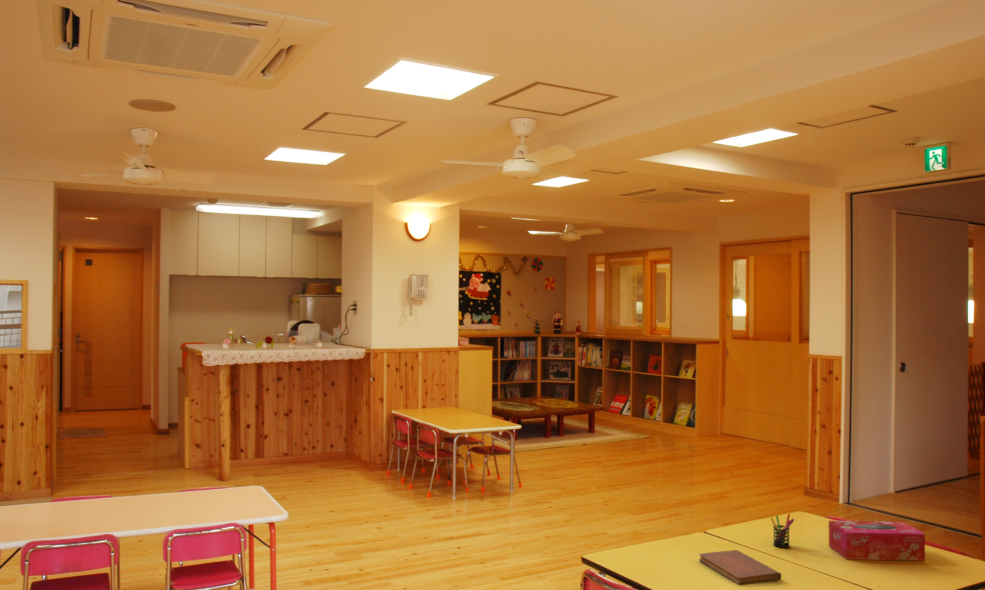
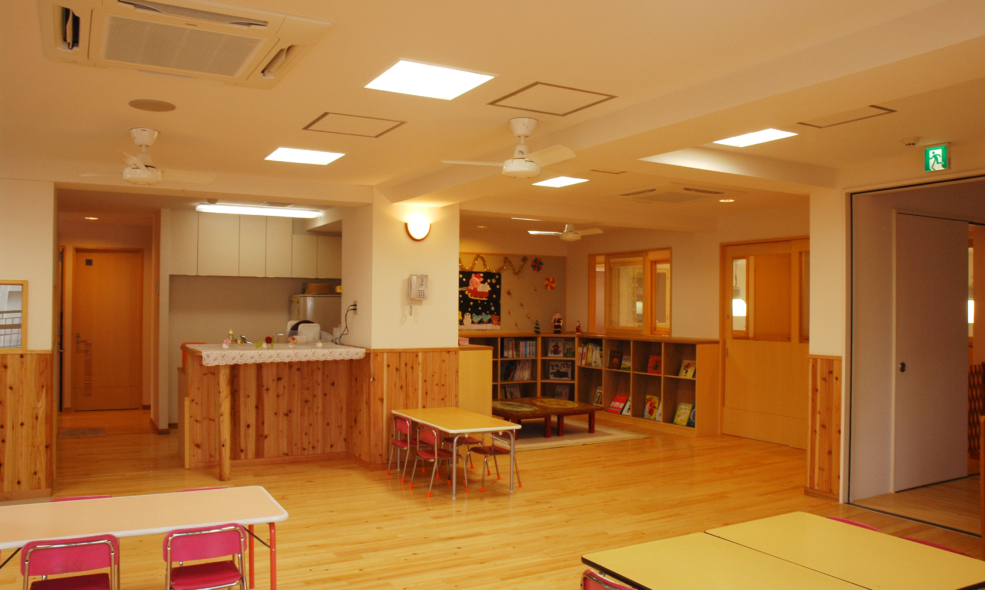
- pen holder [769,513,795,549]
- notebook [698,549,782,586]
- tissue box [828,520,926,562]
